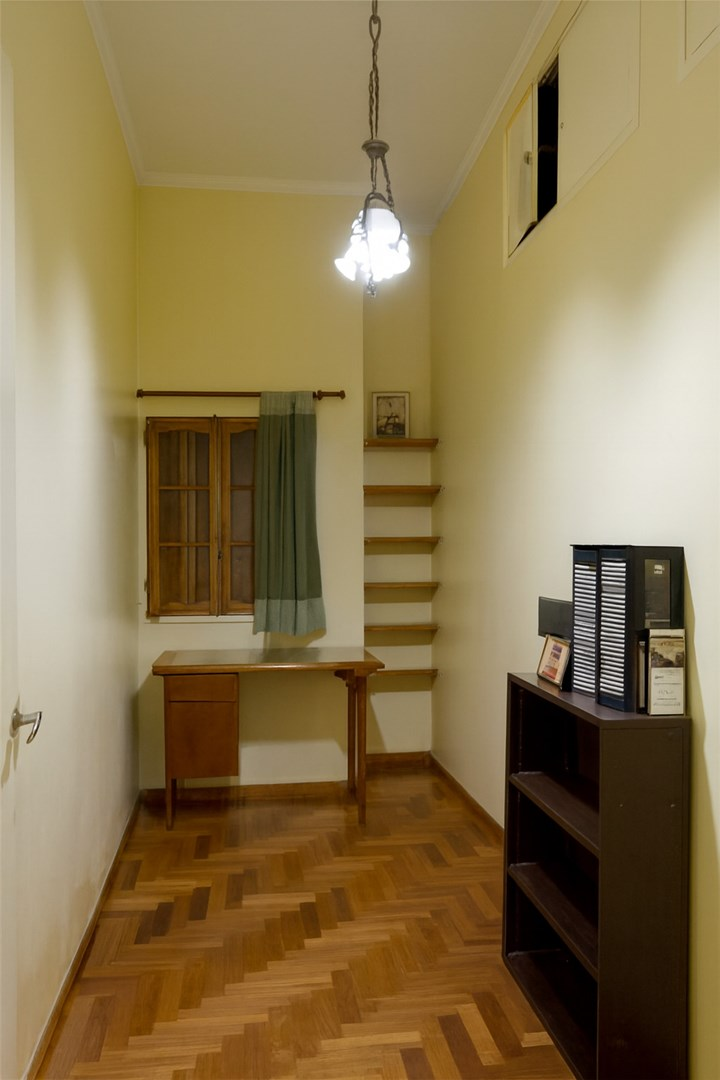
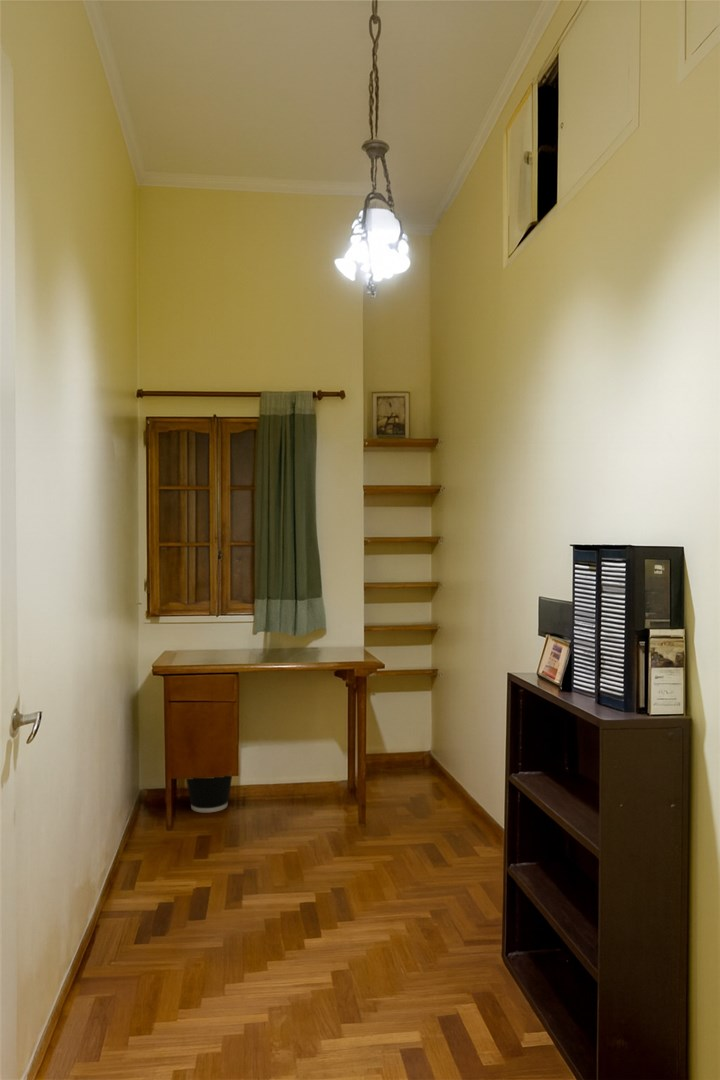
+ wastebasket [185,775,233,813]
